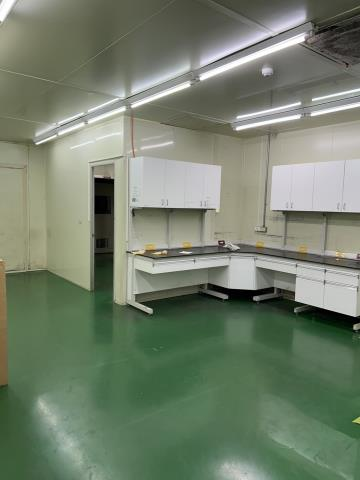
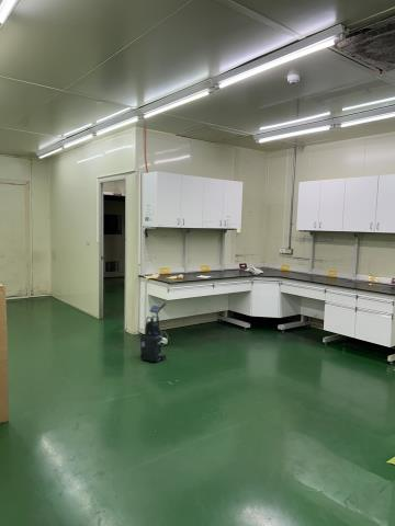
+ vacuum cleaner [139,301,170,363]
